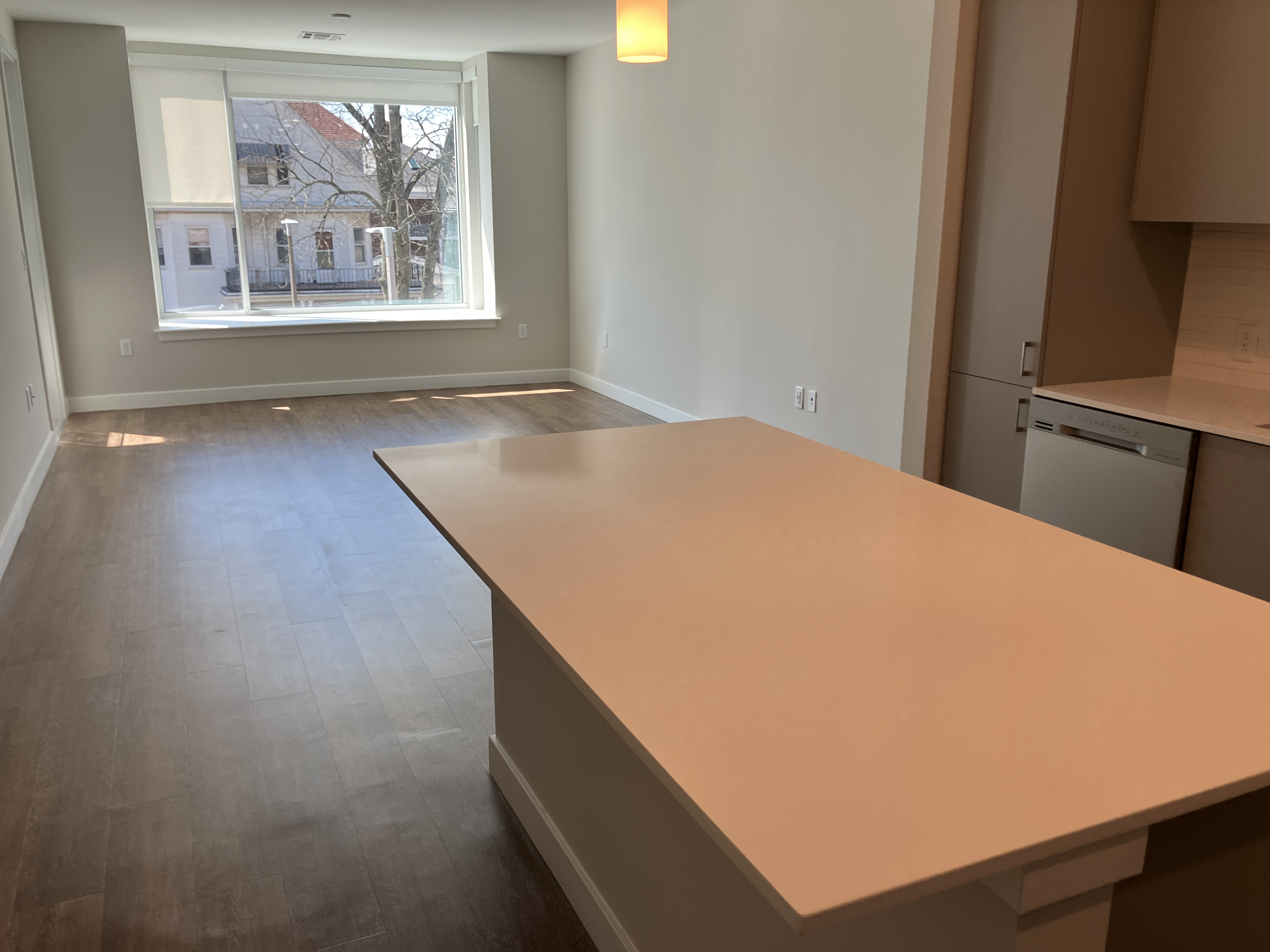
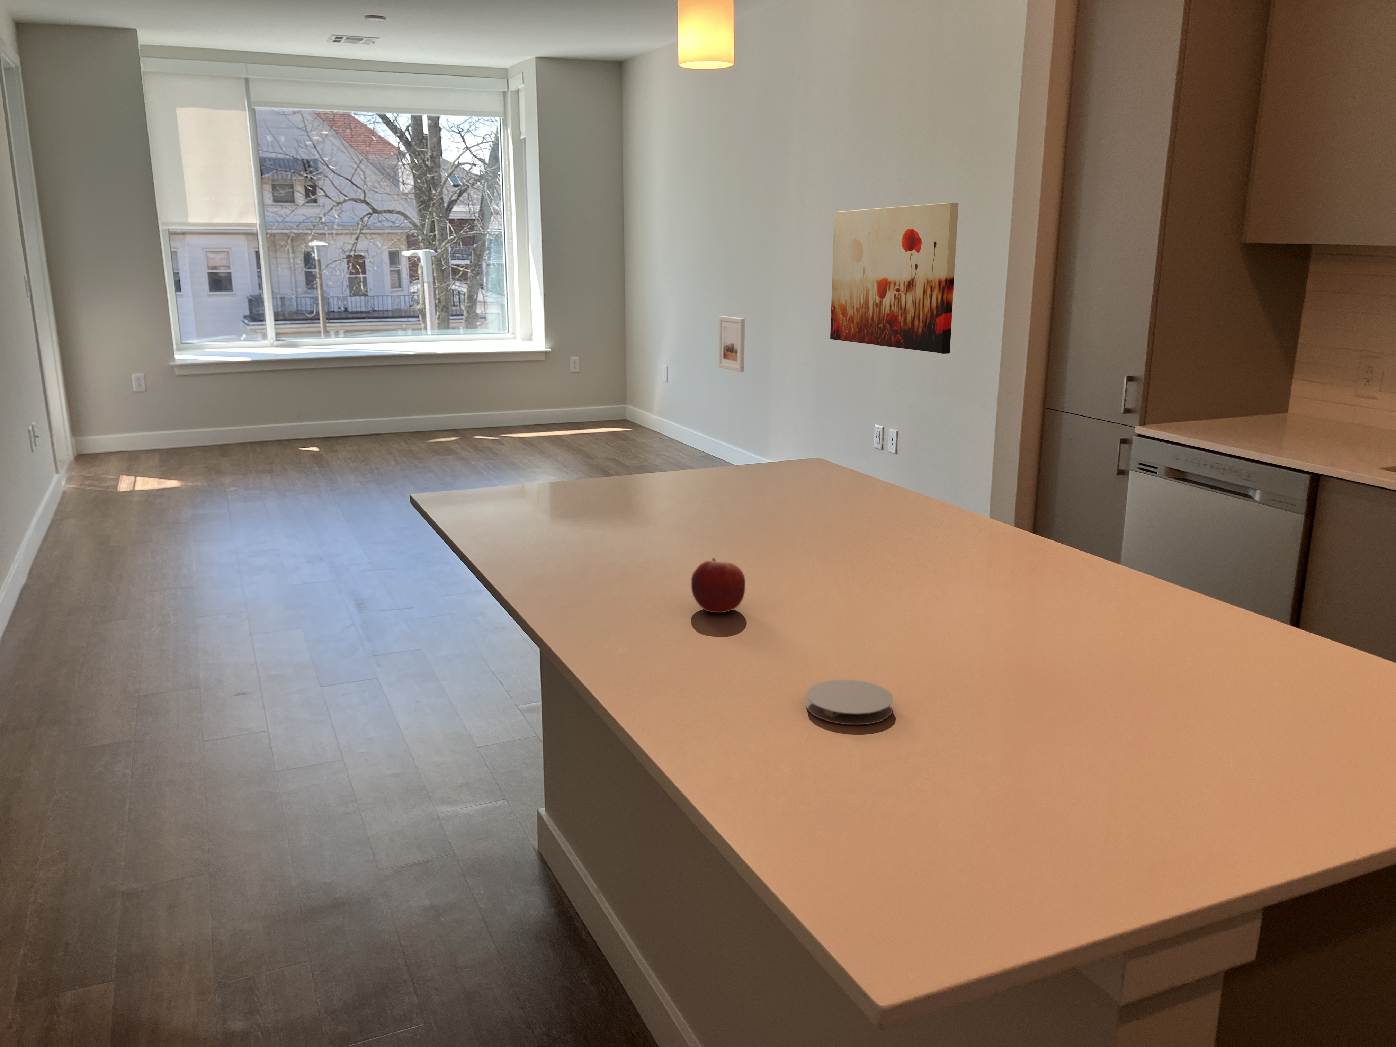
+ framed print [718,316,745,372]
+ fruit [690,558,745,614]
+ coaster [806,680,894,726]
+ wall art [830,202,959,354]
